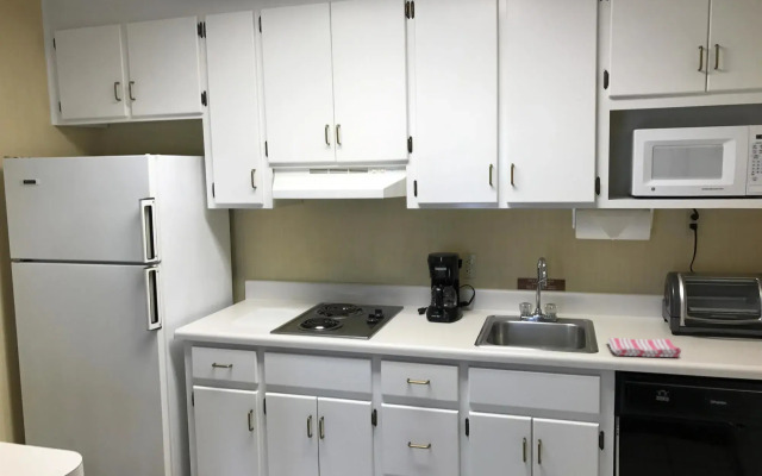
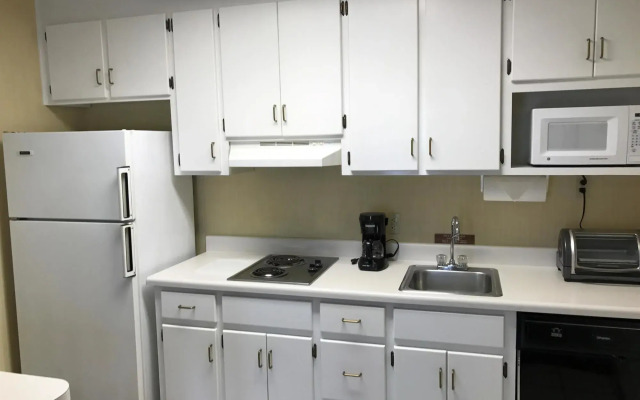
- dish towel [606,337,682,358]
